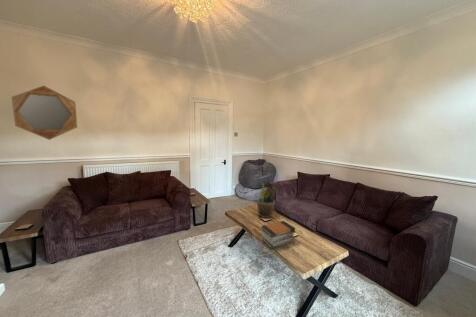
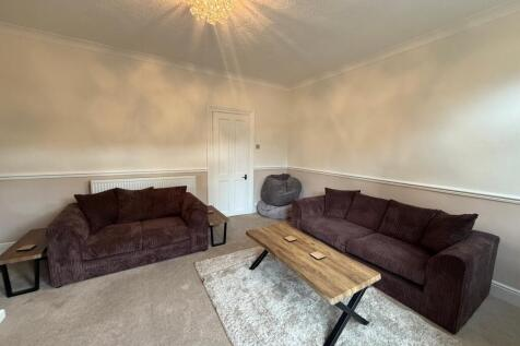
- potted plant [256,182,276,219]
- book stack [260,220,296,250]
- home mirror [11,85,78,141]
